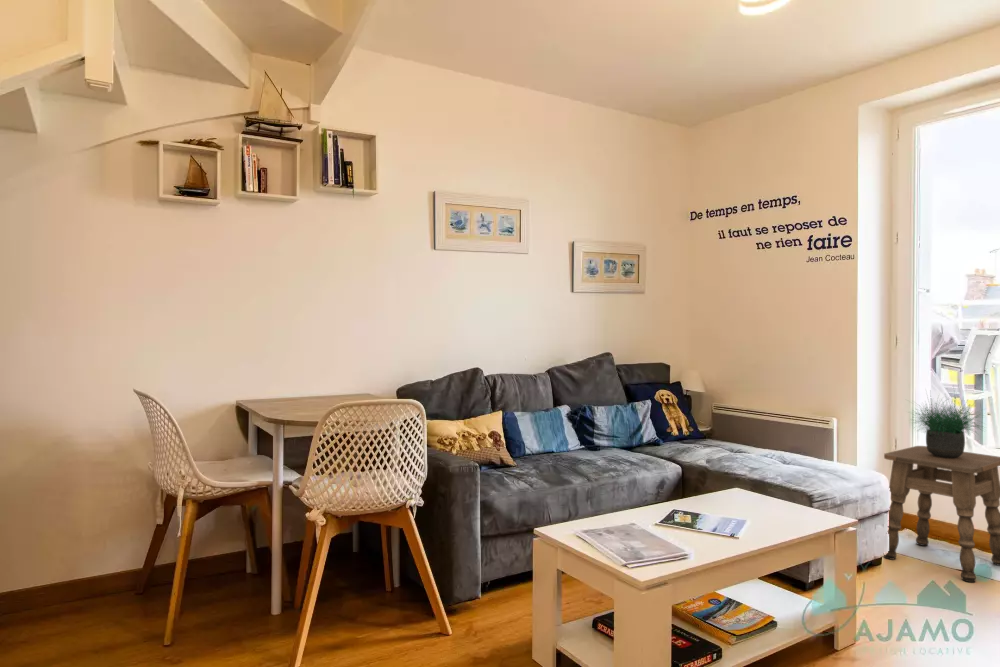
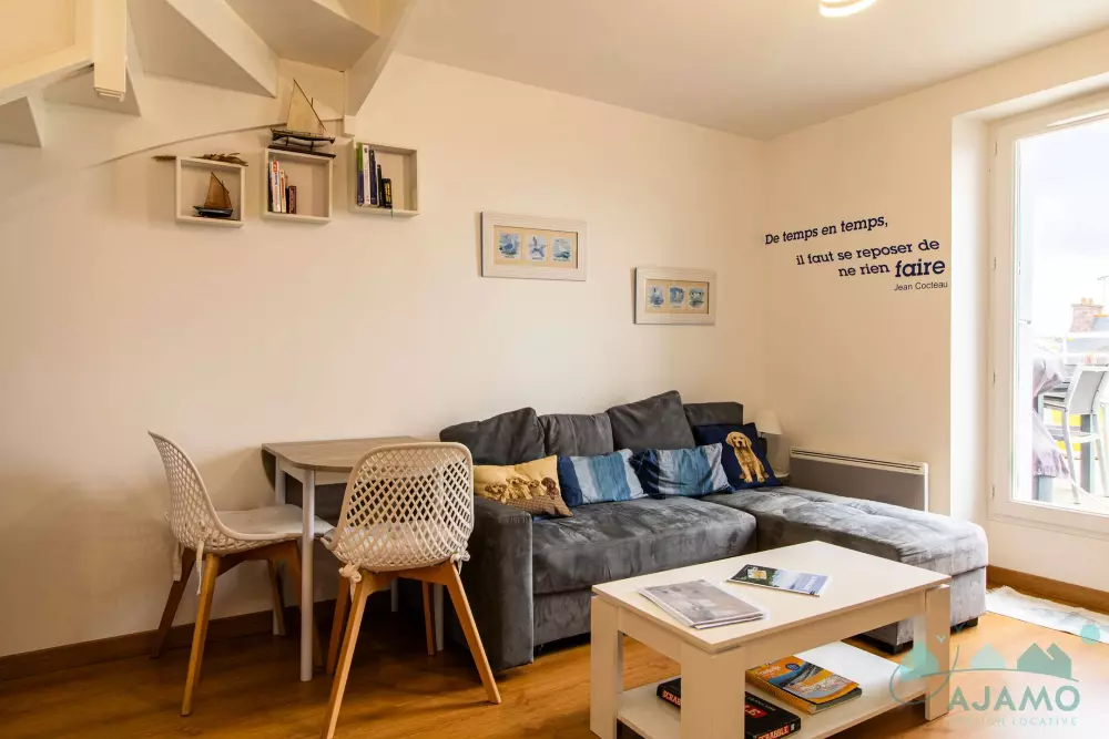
- potted plant [905,385,988,458]
- side table [883,445,1000,583]
